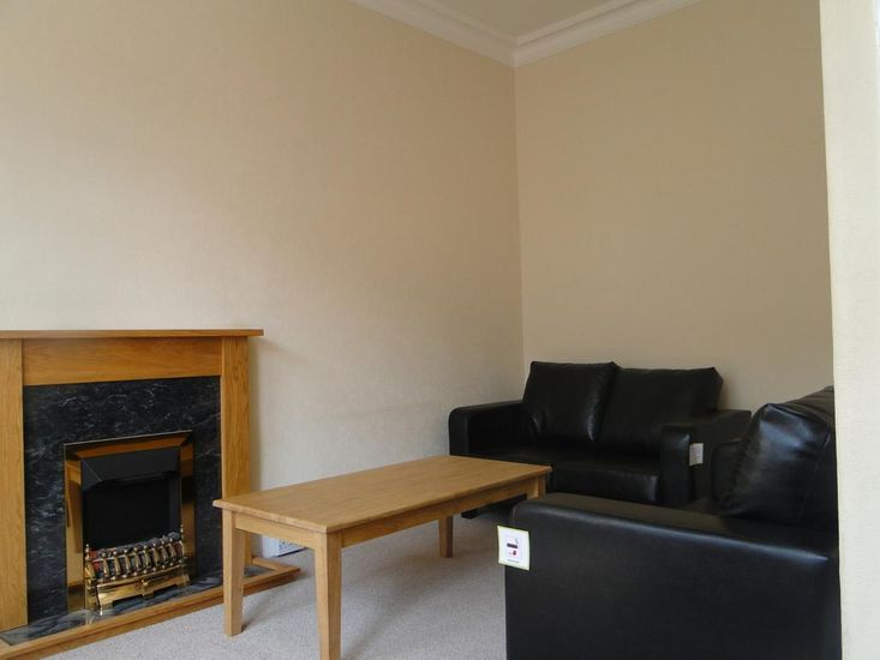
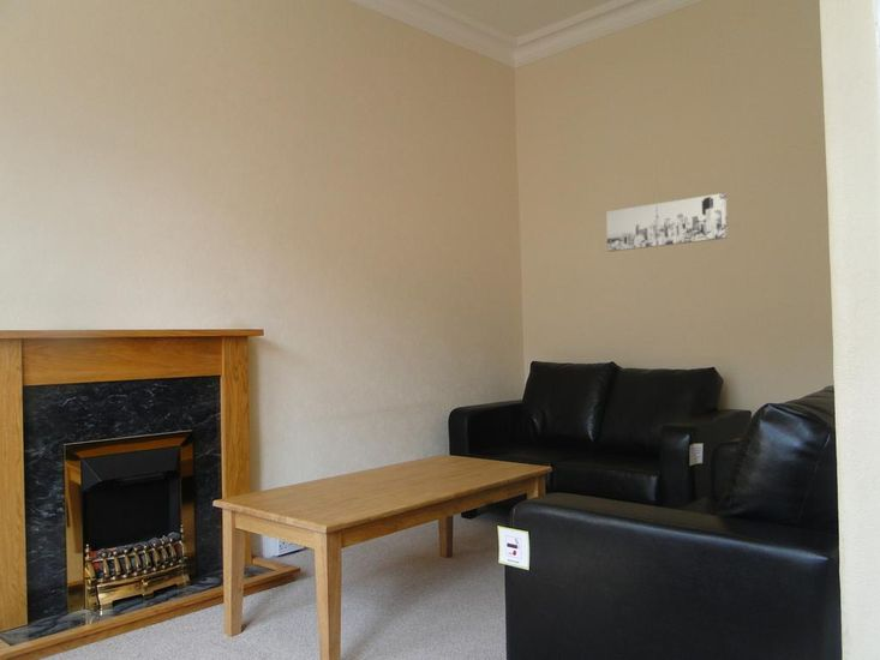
+ wall art [605,192,729,253]
